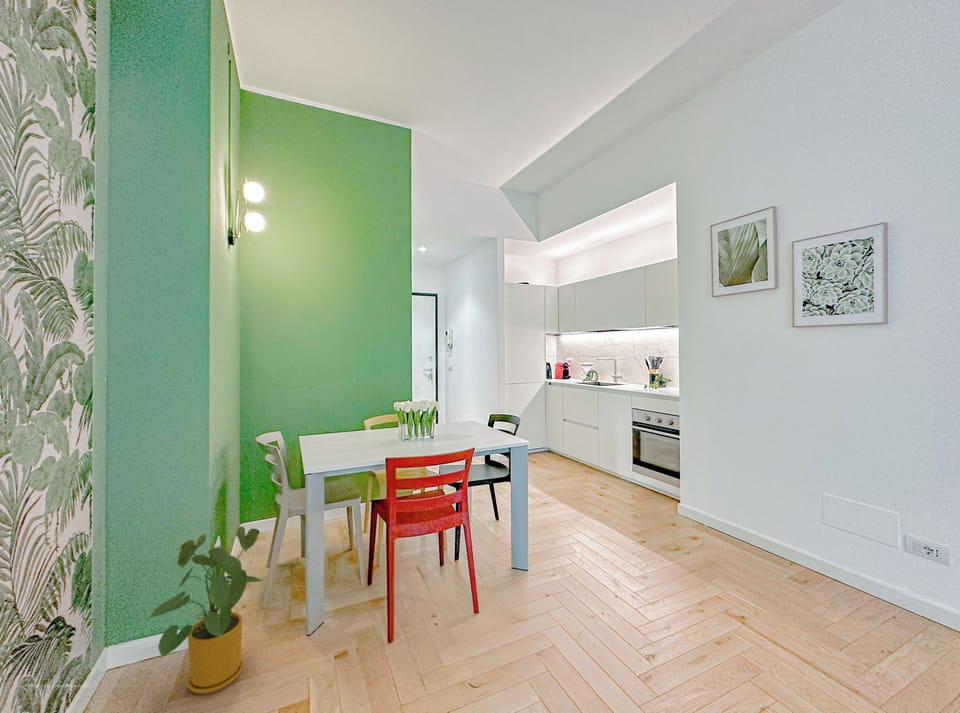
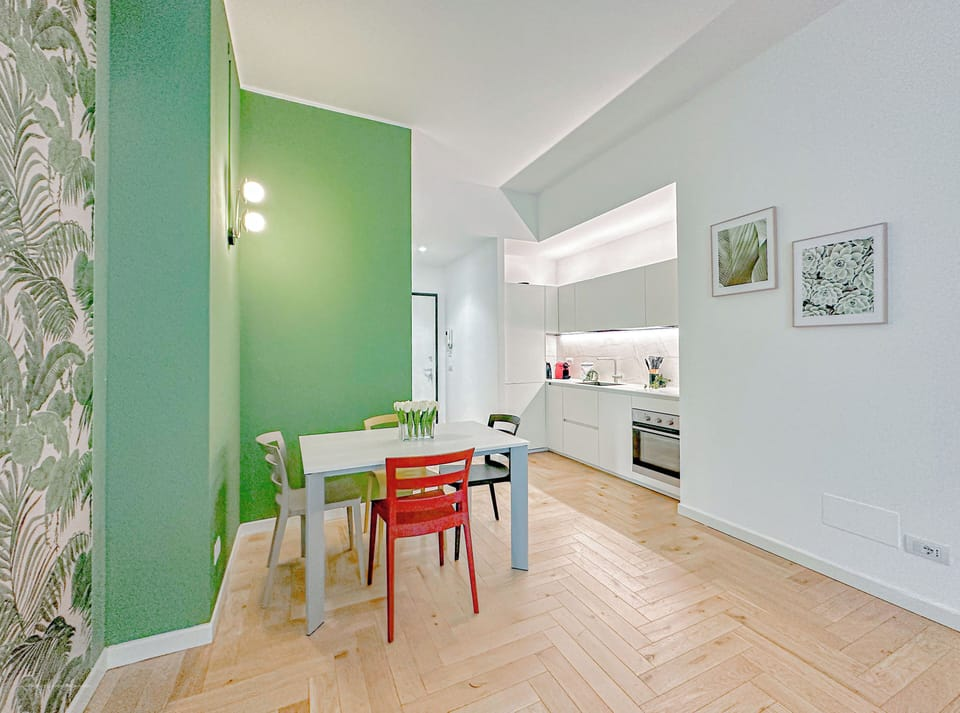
- house plant [146,525,264,695]
